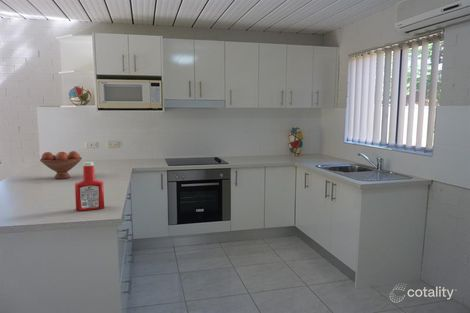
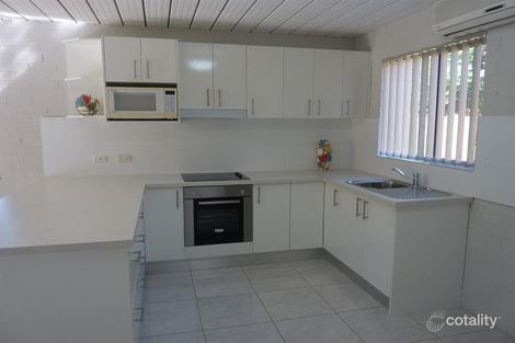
- soap bottle [74,161,105,212]
- fruit bowl [39,150,83,180]
